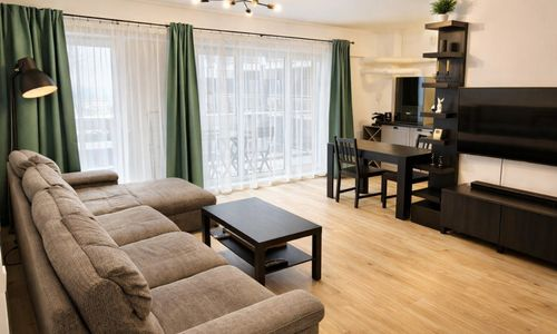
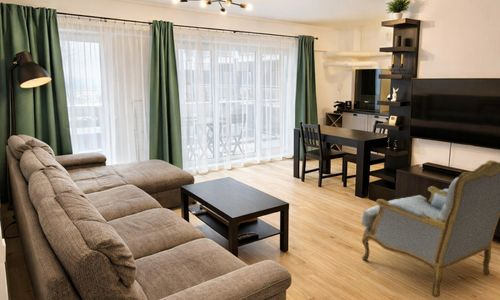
+ armchair [360,159,500,298]
